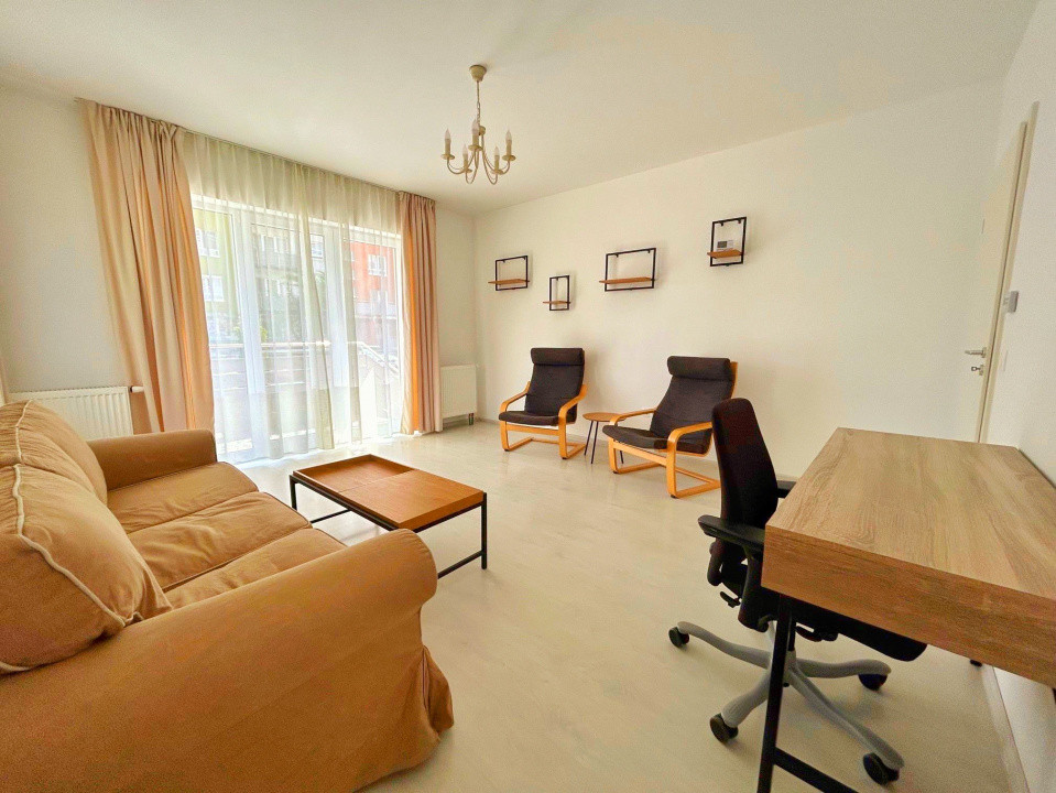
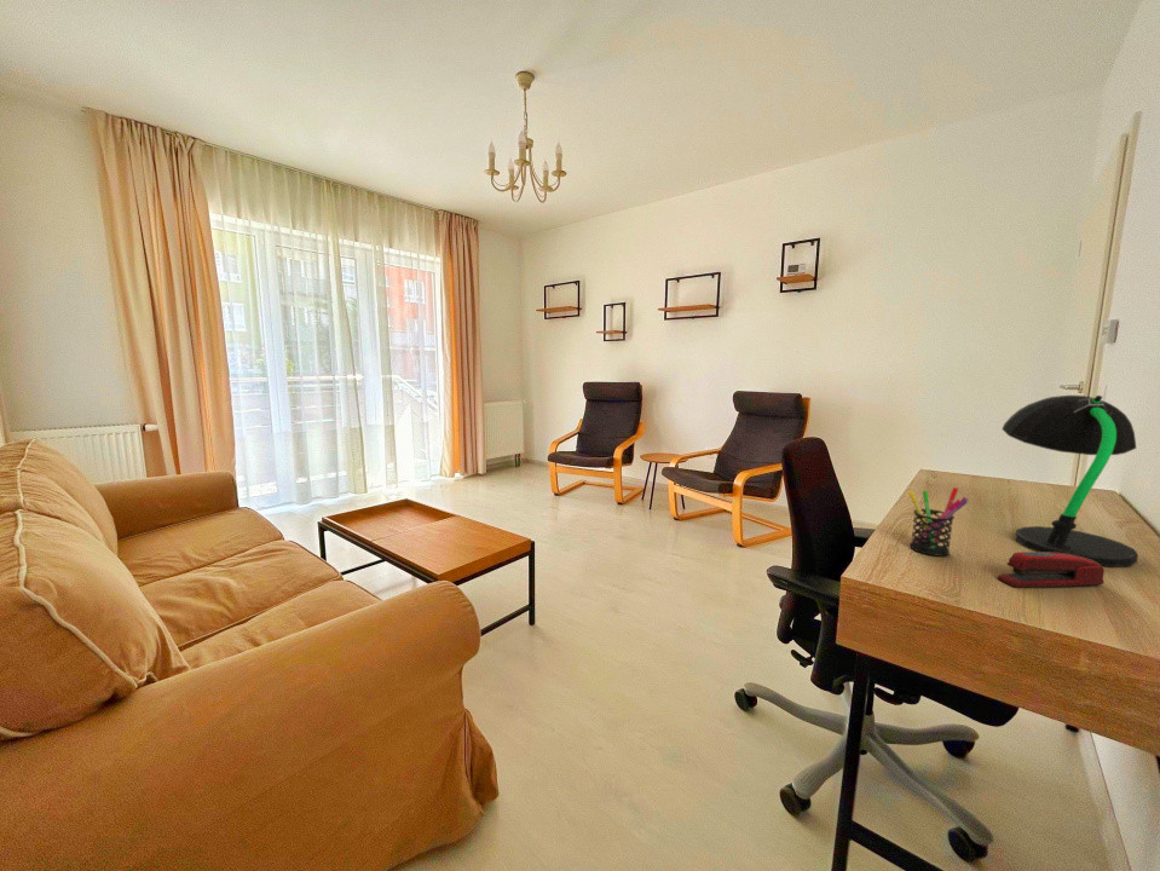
+ stapler [997,550,1106,589]
+ desk lamp [1000,394,1139,569]
+ pen holder [907,486,969,558]
